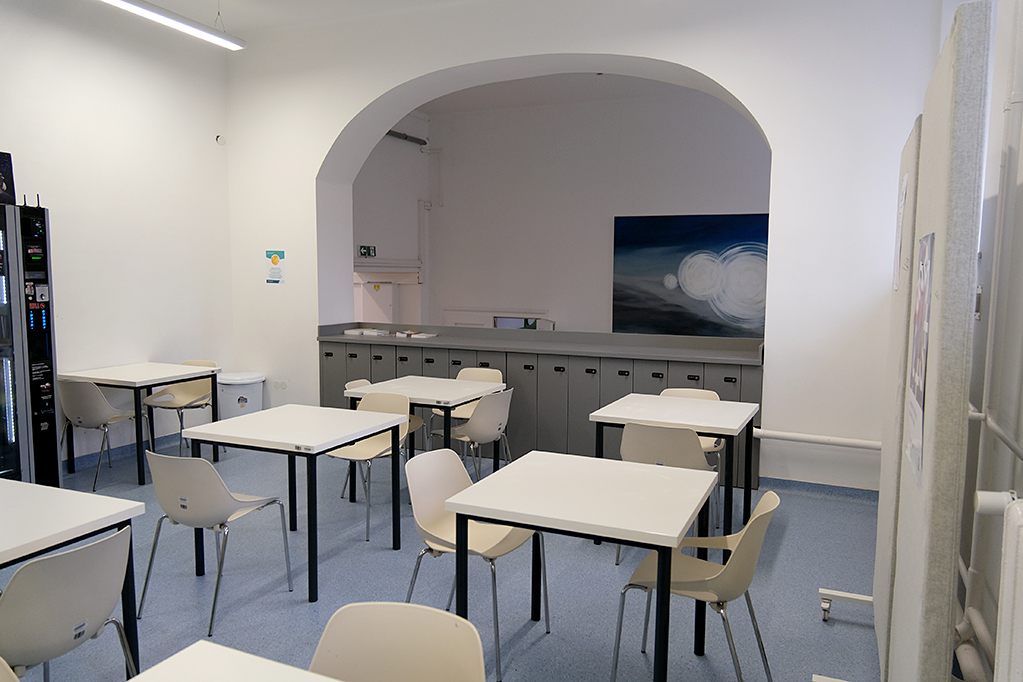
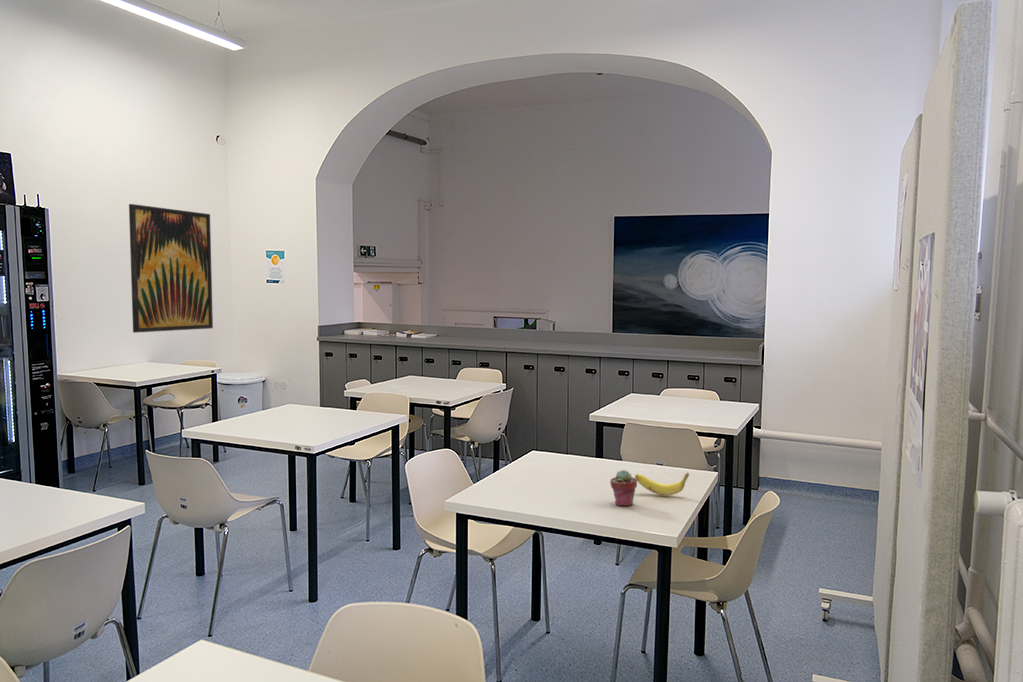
+ banana [634,471,690,496]
+ wall art [128,203,214,334]
+ potted succulent [609,469,638,507]
